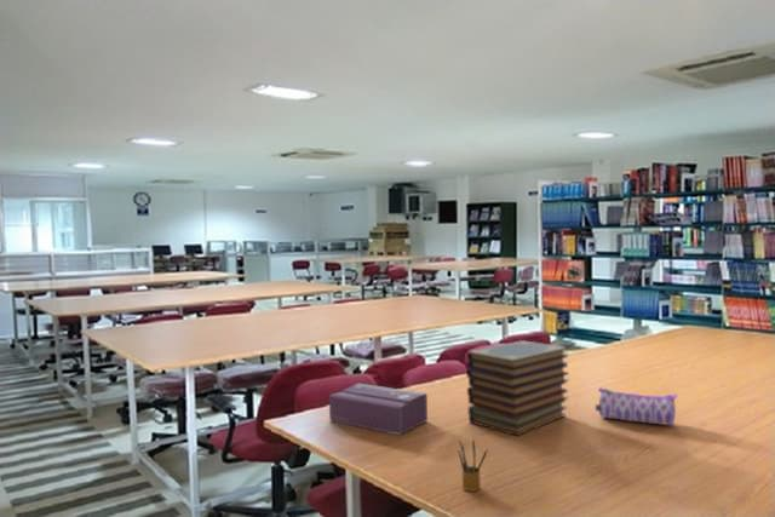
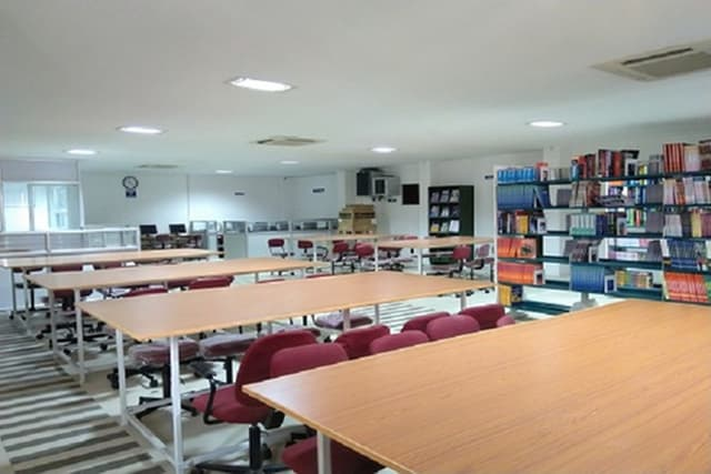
- pencil case [595,385,678,426]
- pencil box [457,440,489,493]
- tissue box [328,383,429,436]
- book stack [465,339,570,437]
